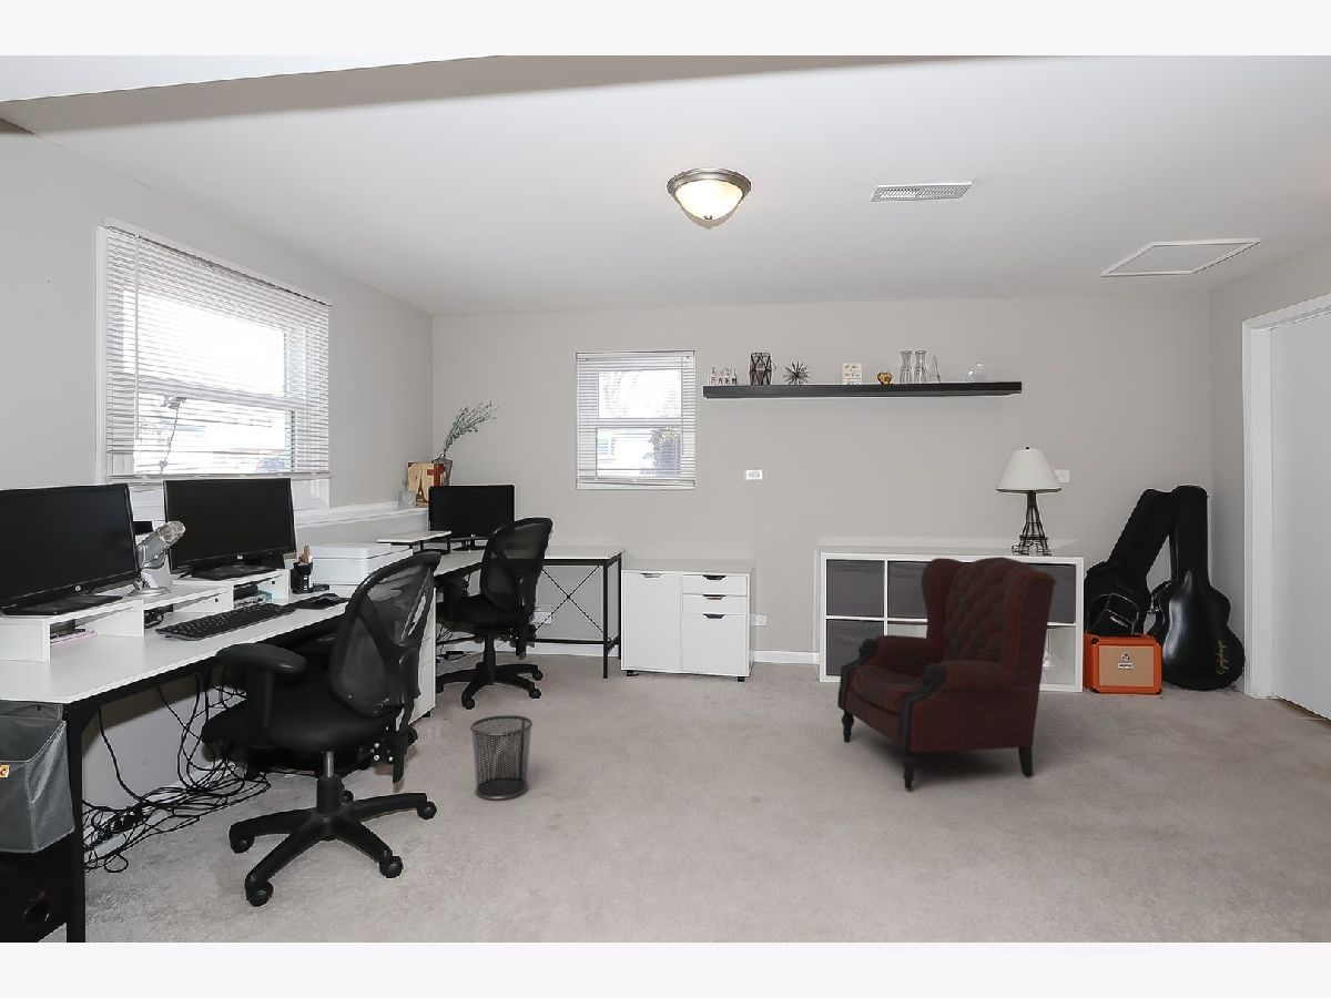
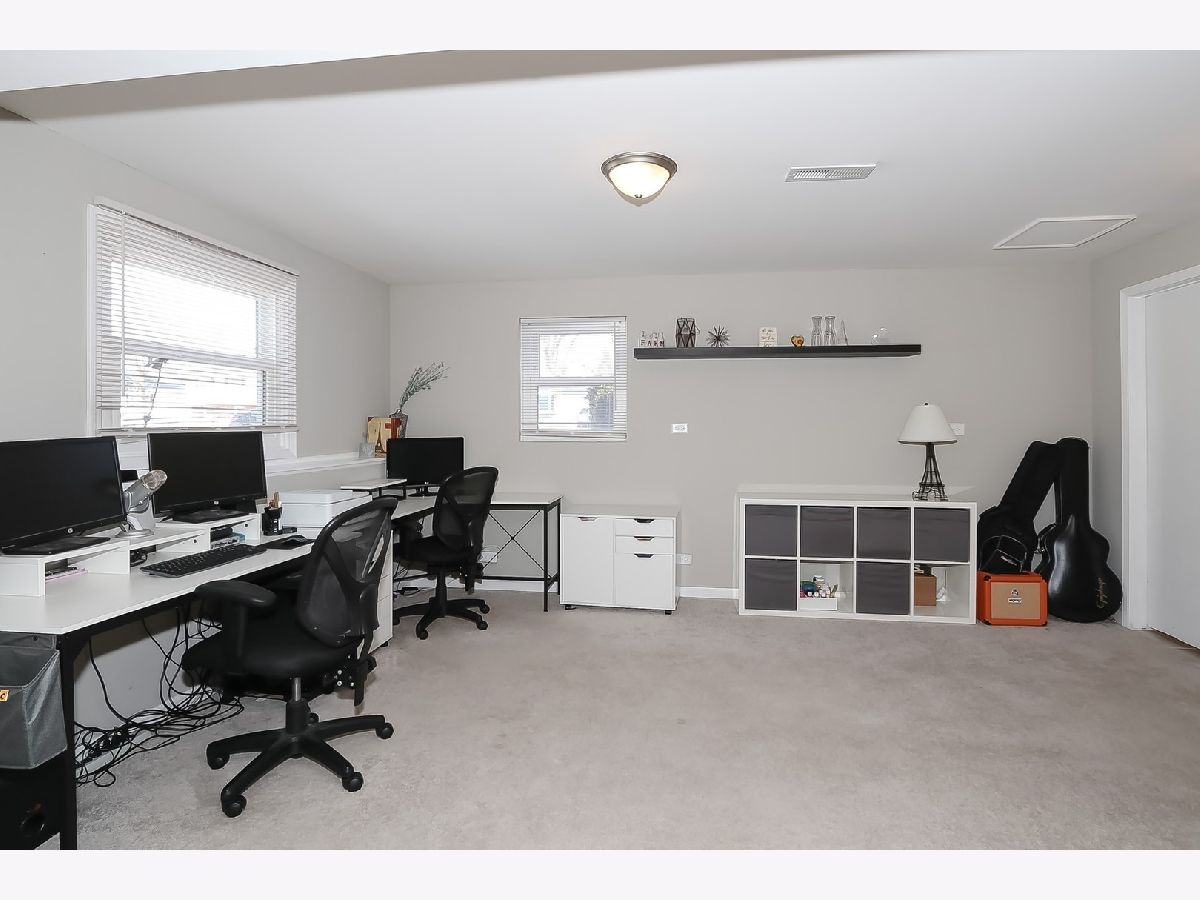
- armchair [836,556,1058,791]
- waste bin [469,714,534,801]
